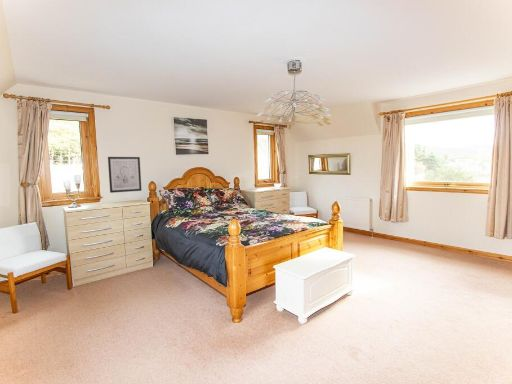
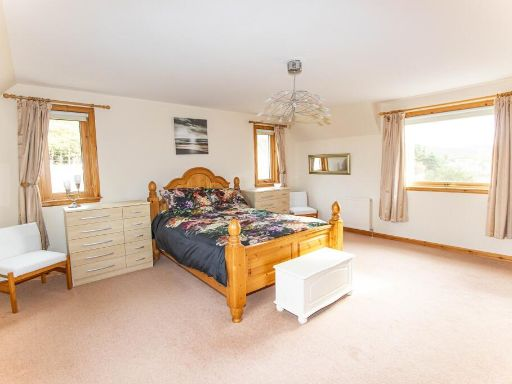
- wall art [107,156,142,194]
